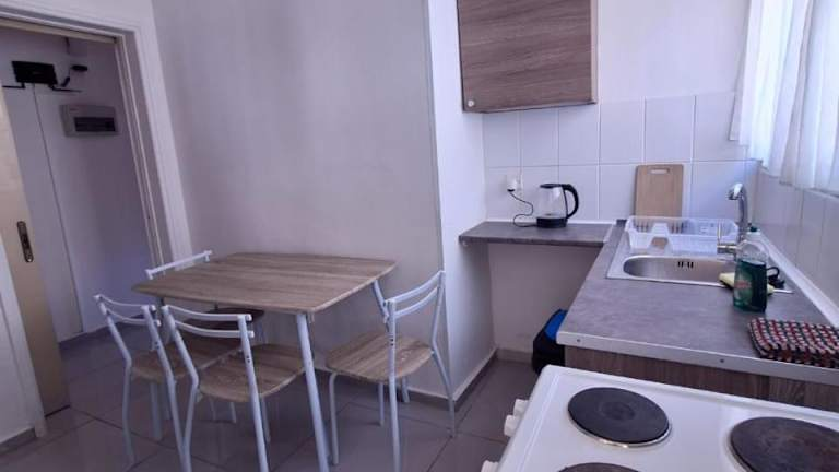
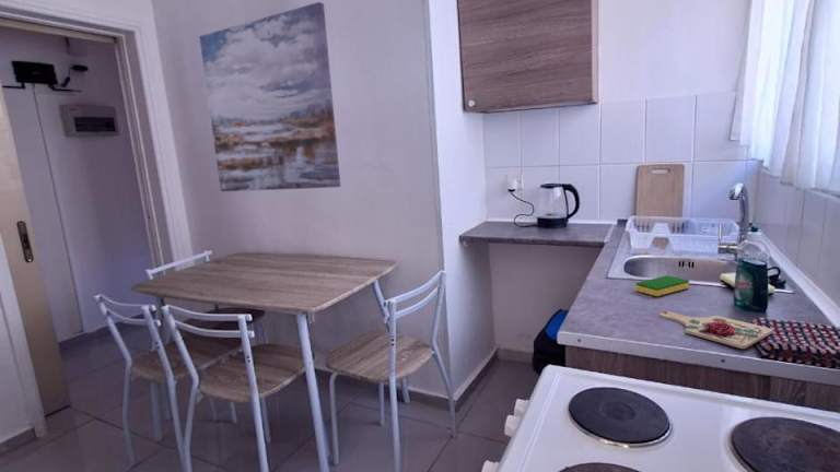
+ cutting board [658,310,774,350]
+ dish sponge [634,274,690,297]
+ wall art [198,1,341,192]
